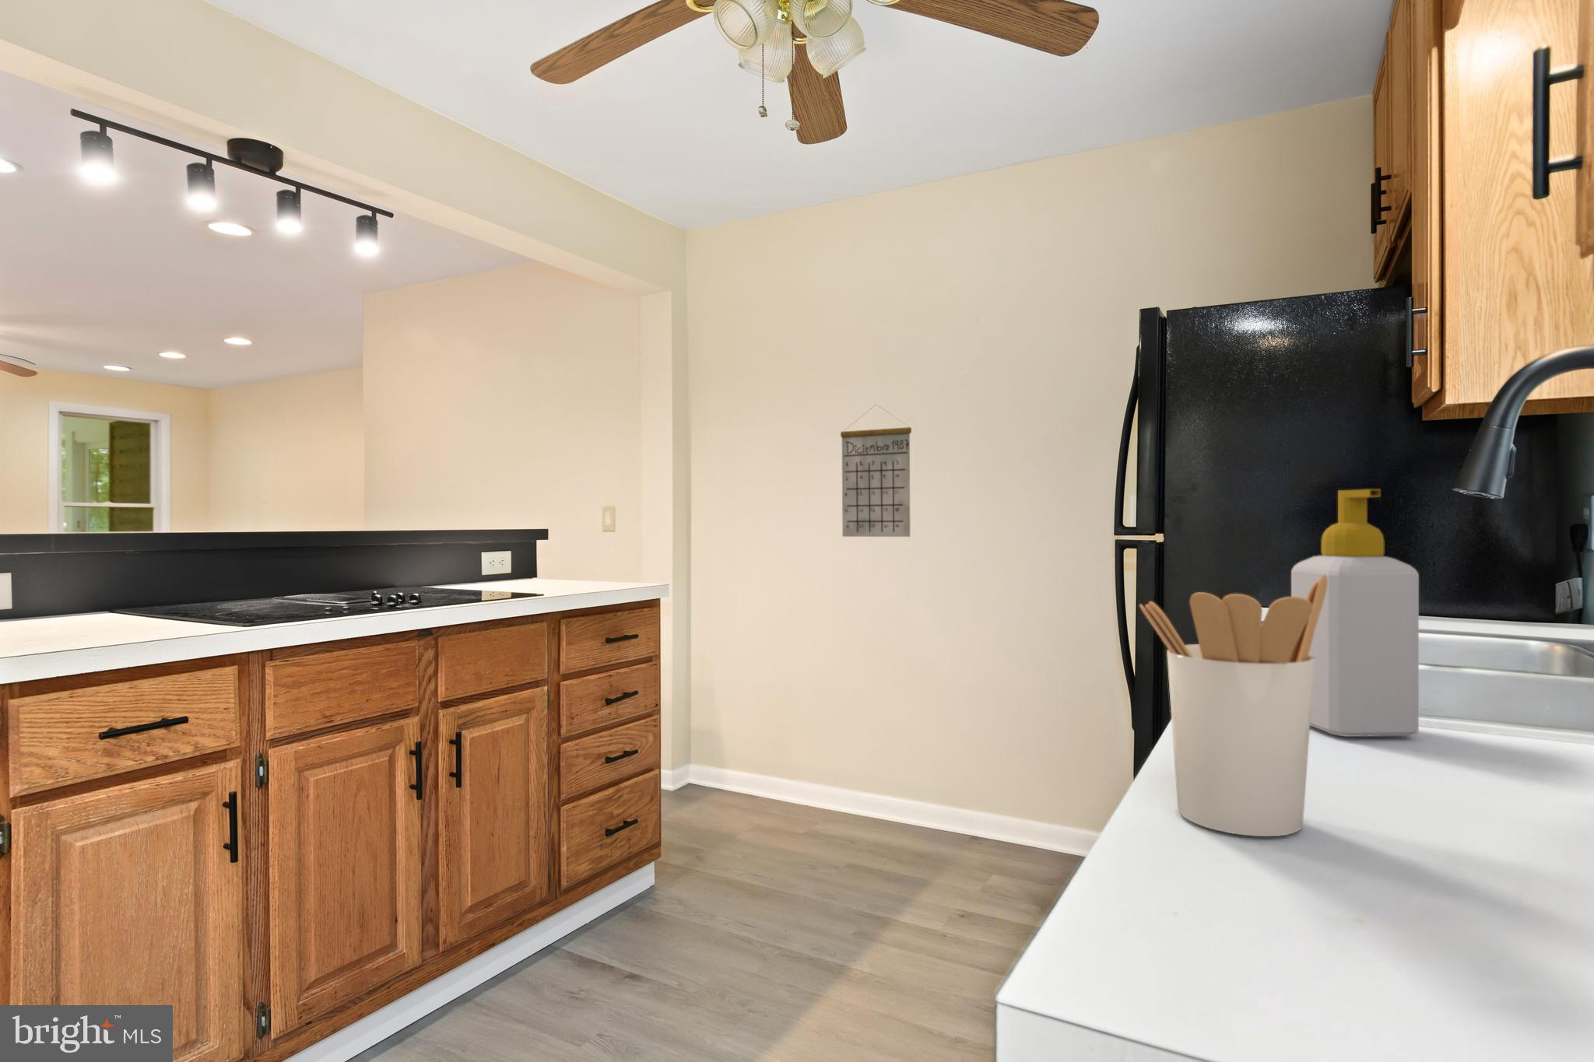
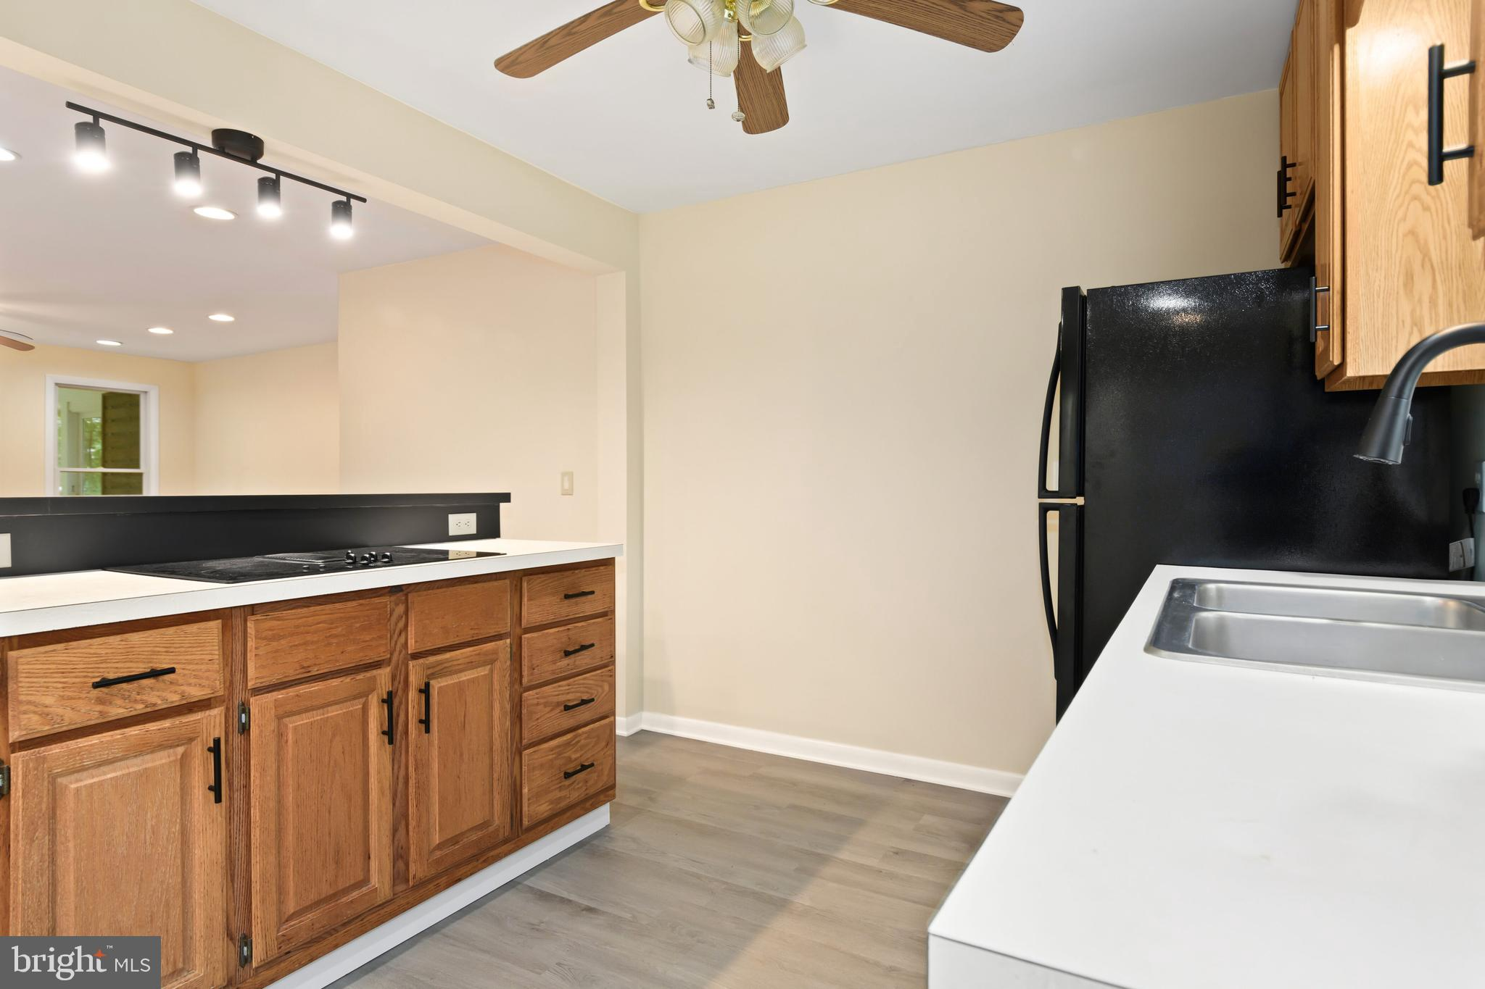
- utensil holder [1139,574,1327,837]
- soap bottle [1291,488,1420,737]
- calendar [840,404,913,538]
